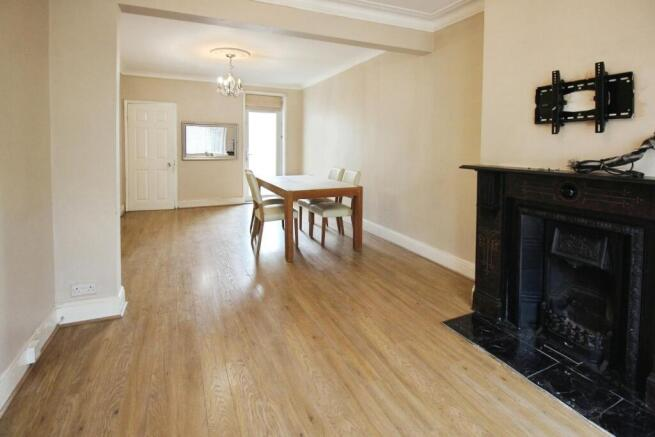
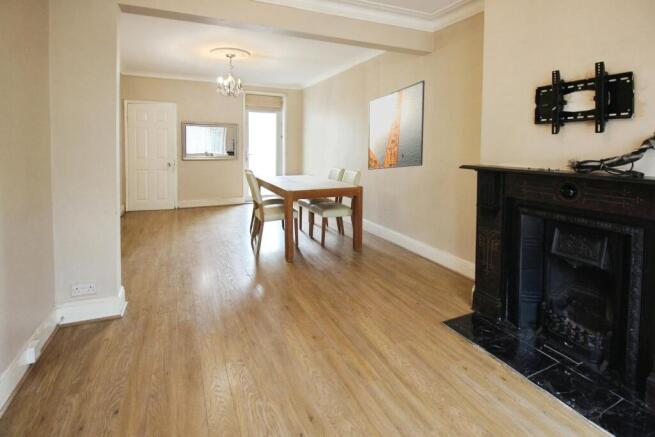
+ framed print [367,79,426,171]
